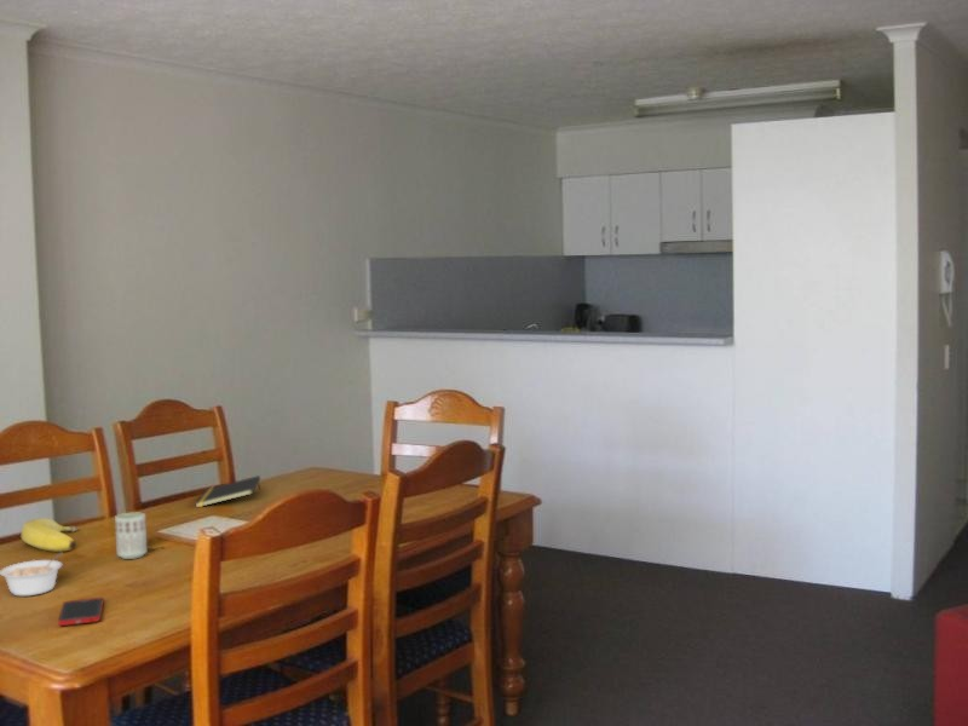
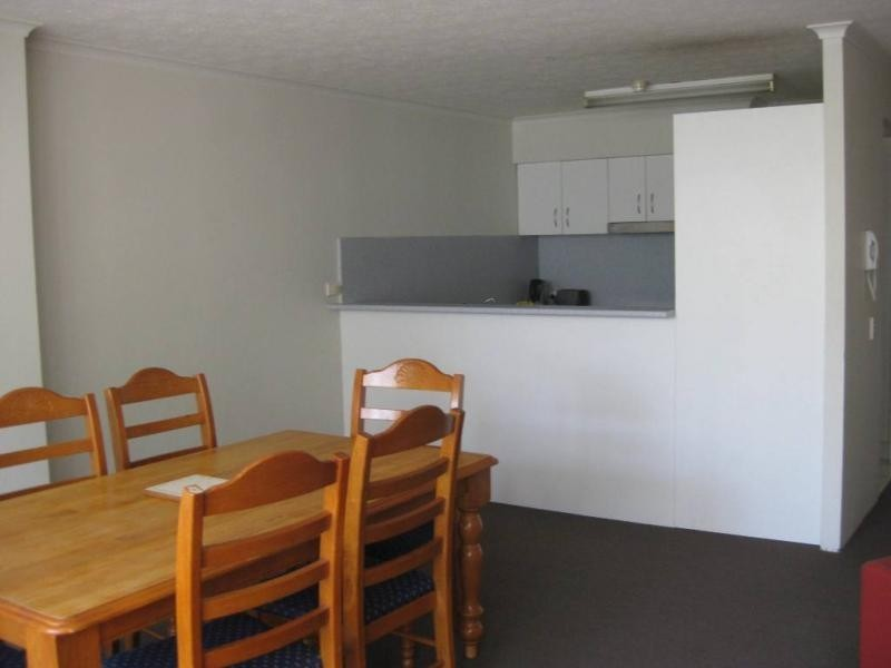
- notepad [194,474,261,508]
- cell phone [57,597,104,627]
- legume [0,552,64,597]
- cup [114,512,148,560]
- banana [21,517,80,553]
